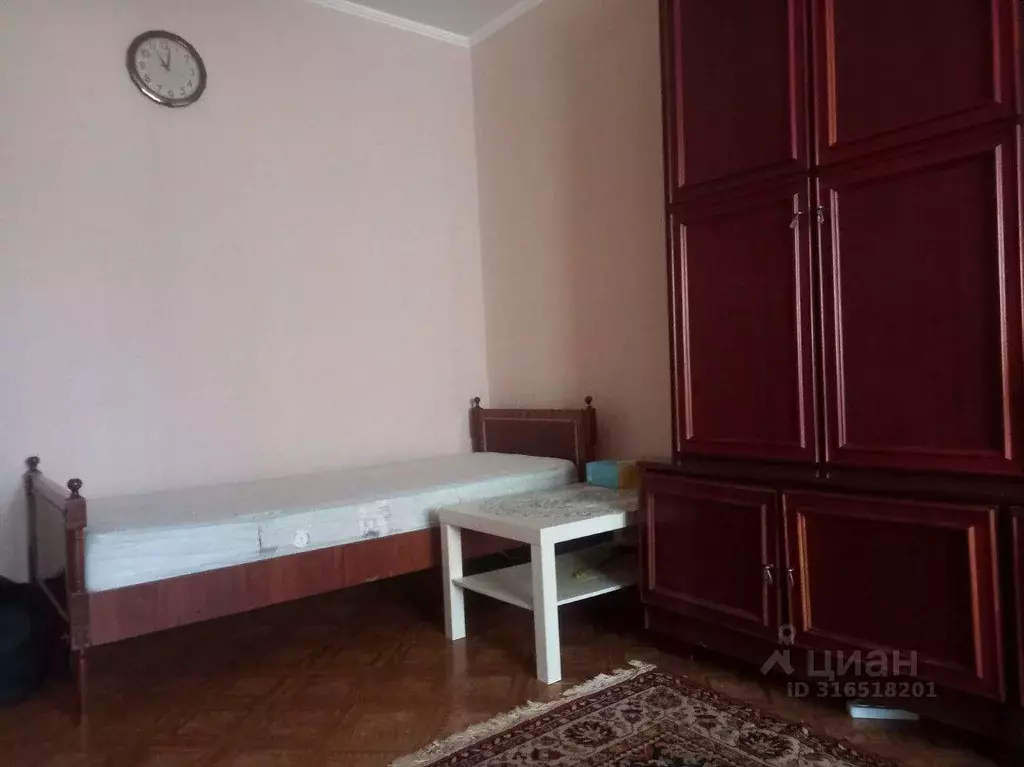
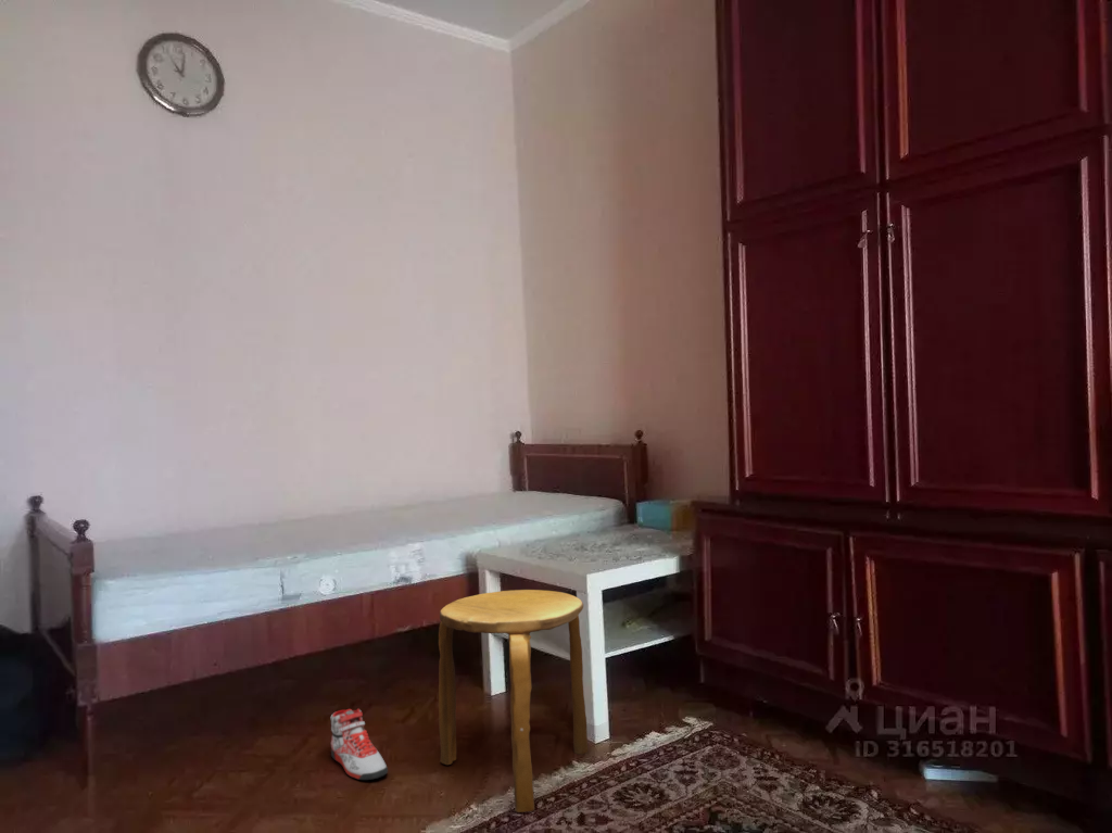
+ sneaker [330,708,389,781]
+ stool [438,589,589,813]
